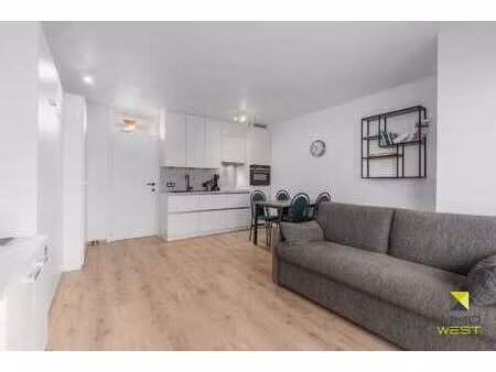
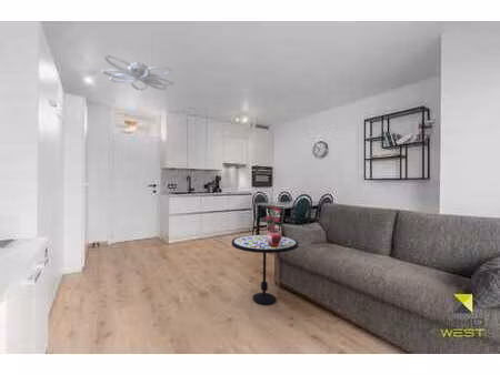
+ side table [231,234,299,306]
+ potted plant [263,204,283,246]
+ ceiling light fixture [100,53,174,92]
